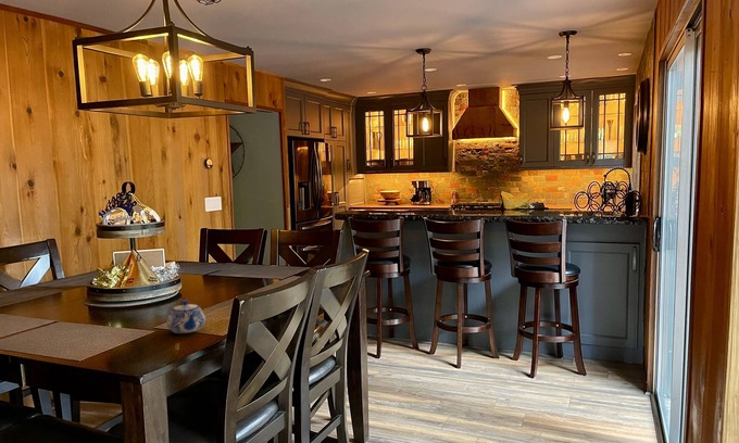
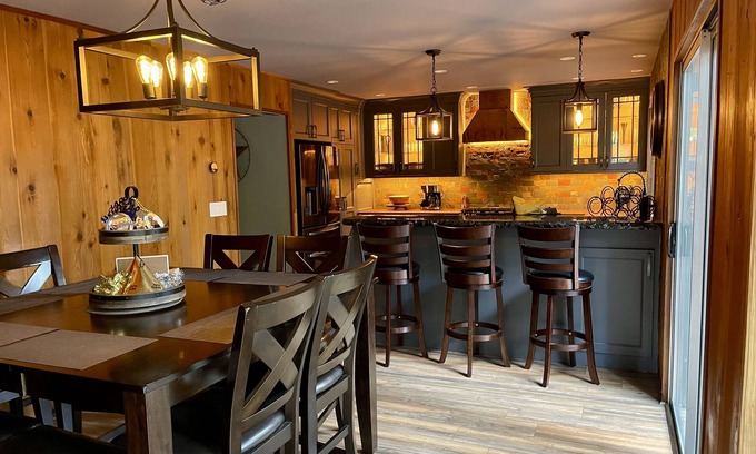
- teapot [166,300,206,334]
